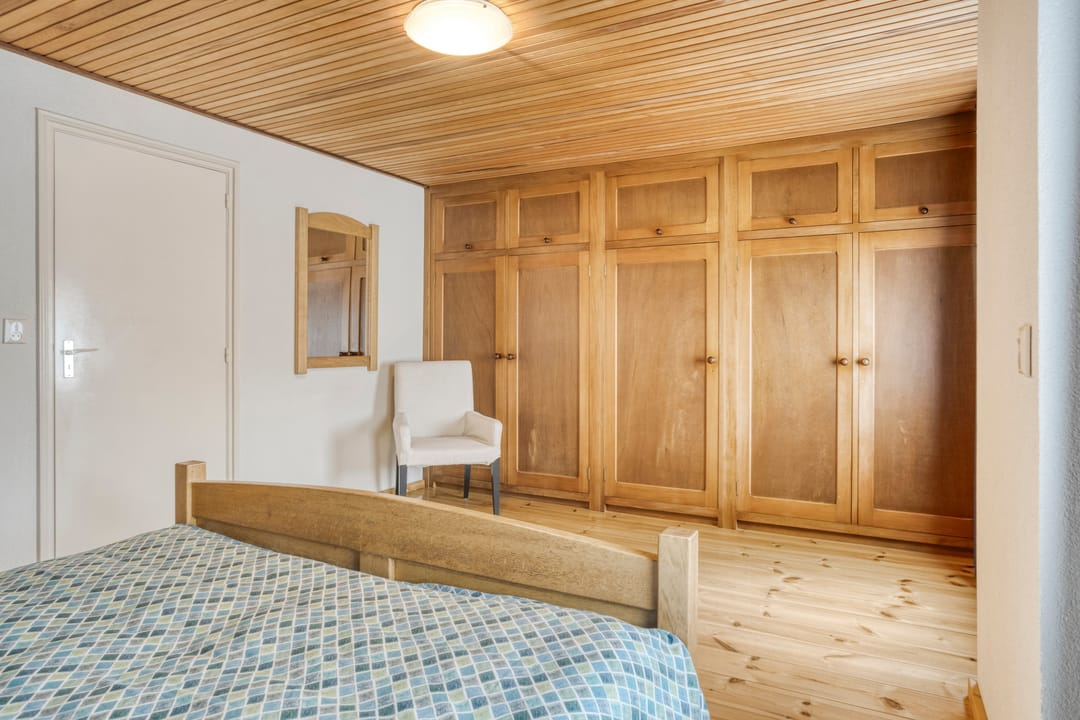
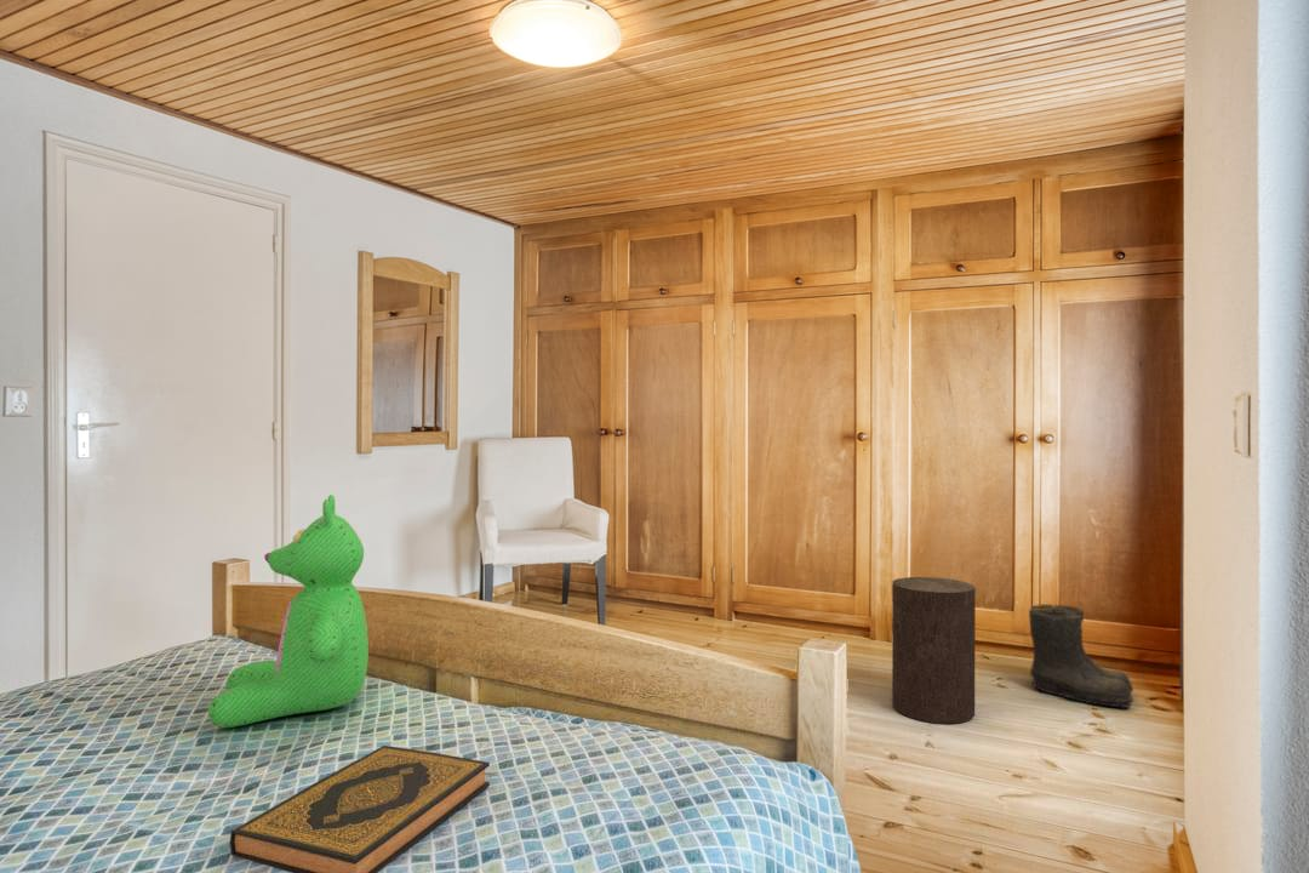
+ stool [891,576,977,725]
+ boots [1028,603,1136,709]
+ hardback book [229,744,491,873]
+ teddy bear [207,493,370,729]
